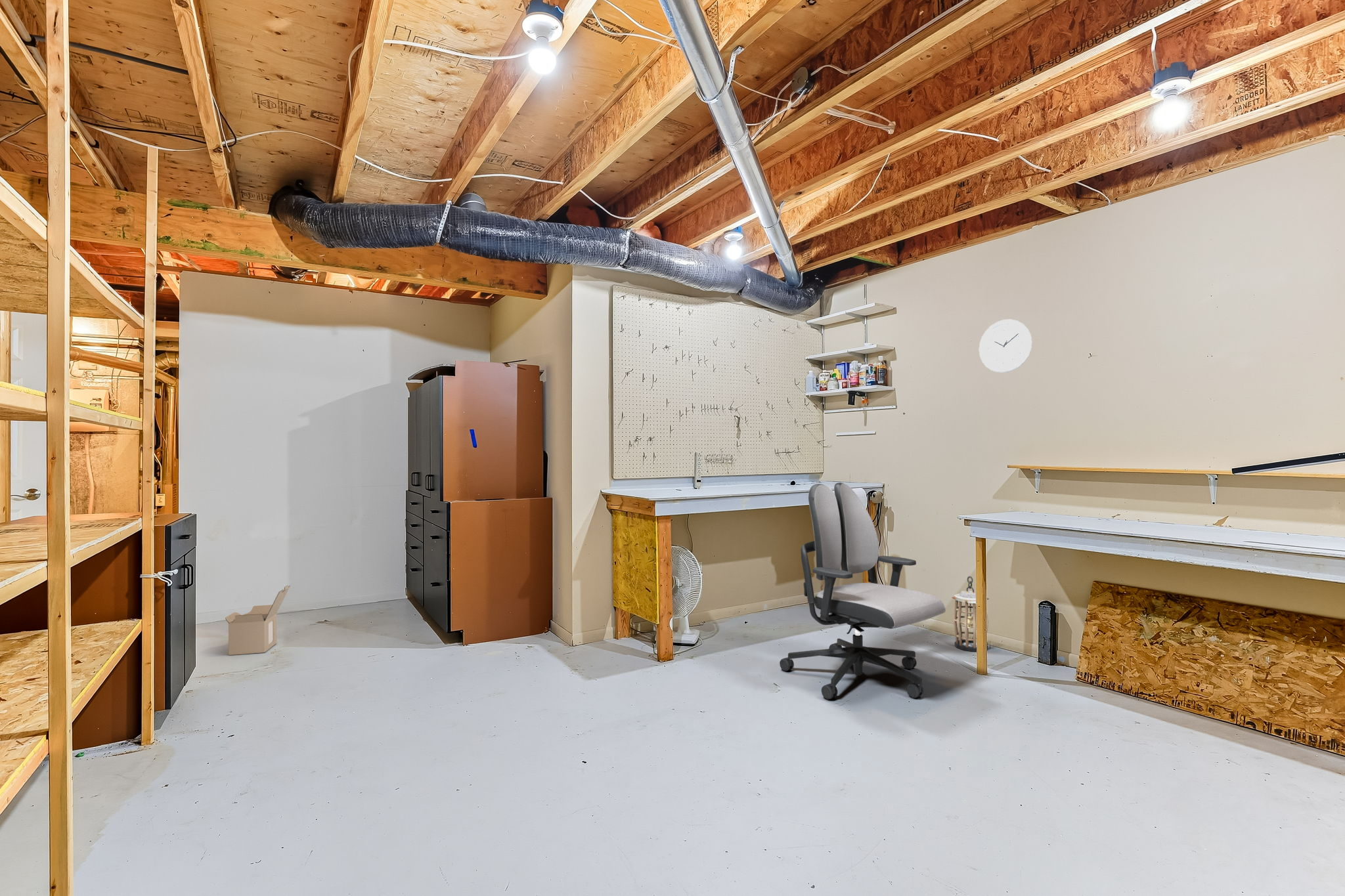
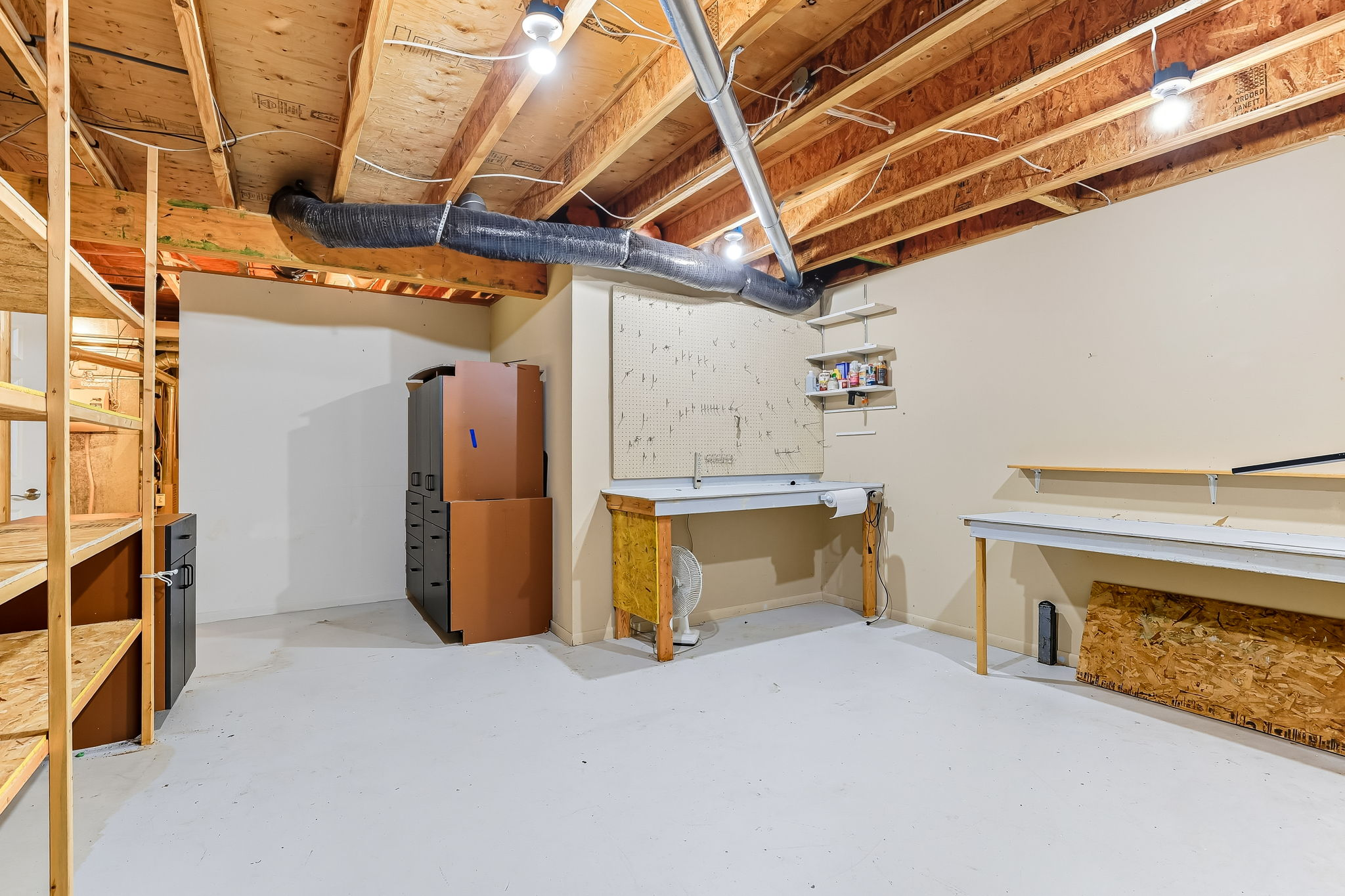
- cardboard box [225,585,291,656]
- wall clock [979,319,1032,373]
- lantern [951,576,990,652]
- office chair [779,482,946,700]
